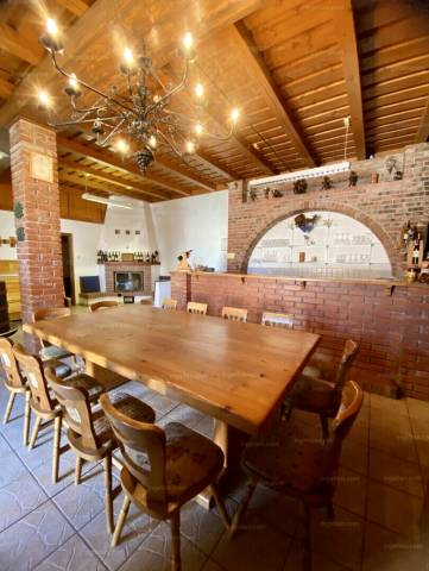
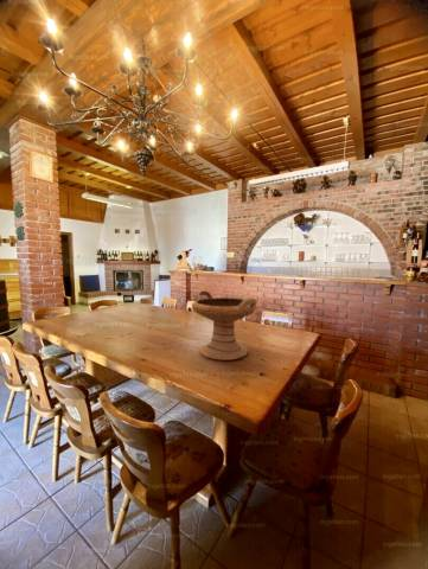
+ decorative bowl [191,289,258,362]
